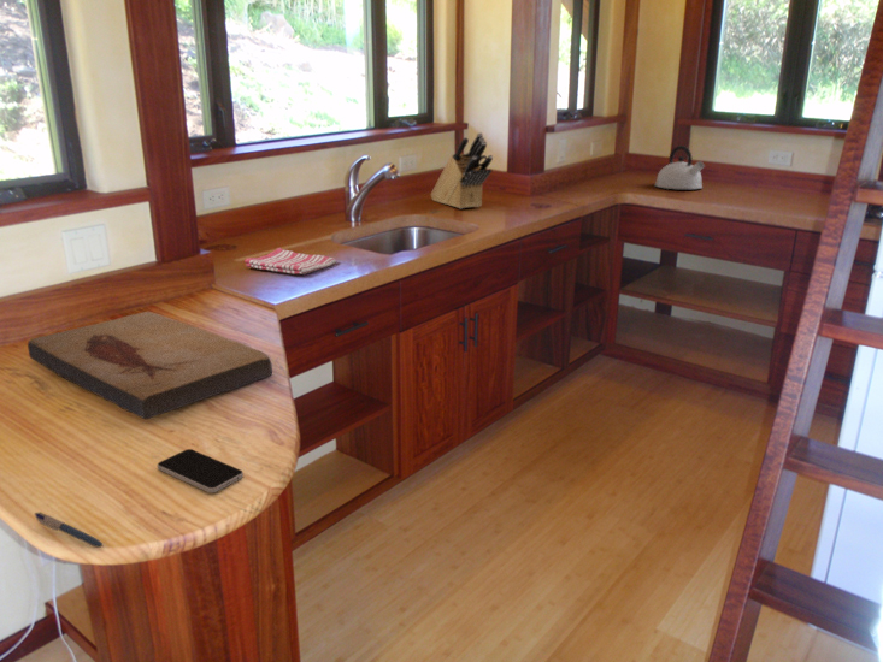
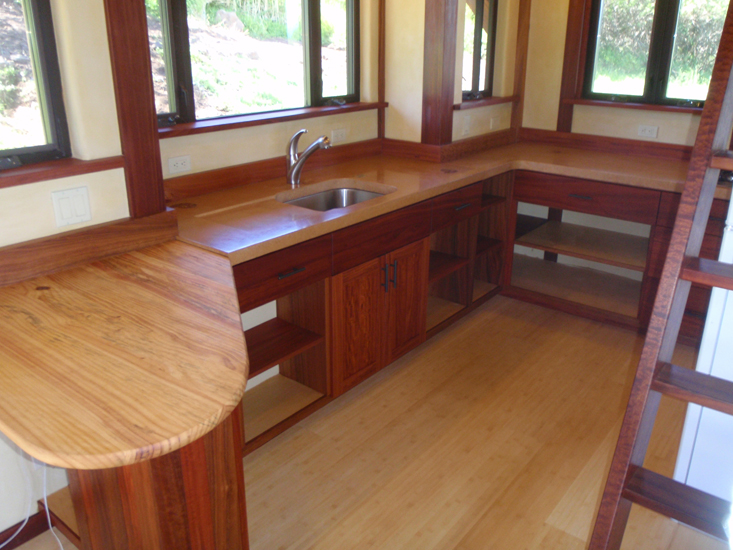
- kettle [654,144,706,190]
- fish fossil [27,311,273,420]
- smartphone [157,448,245,495]
- pen [34,512,105,549]
- knife block [430,131,494,209]
- dish towel [243,247,337,276]
